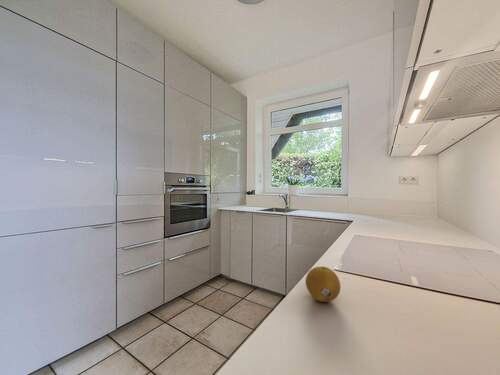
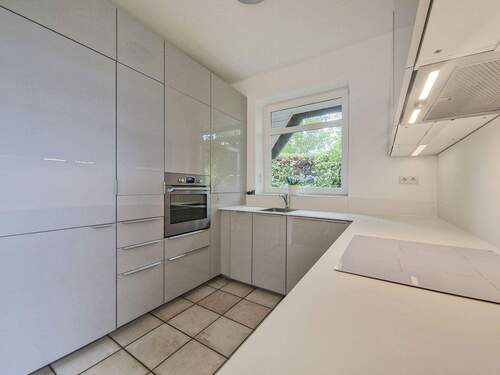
- fruit [305,266,341,303]
